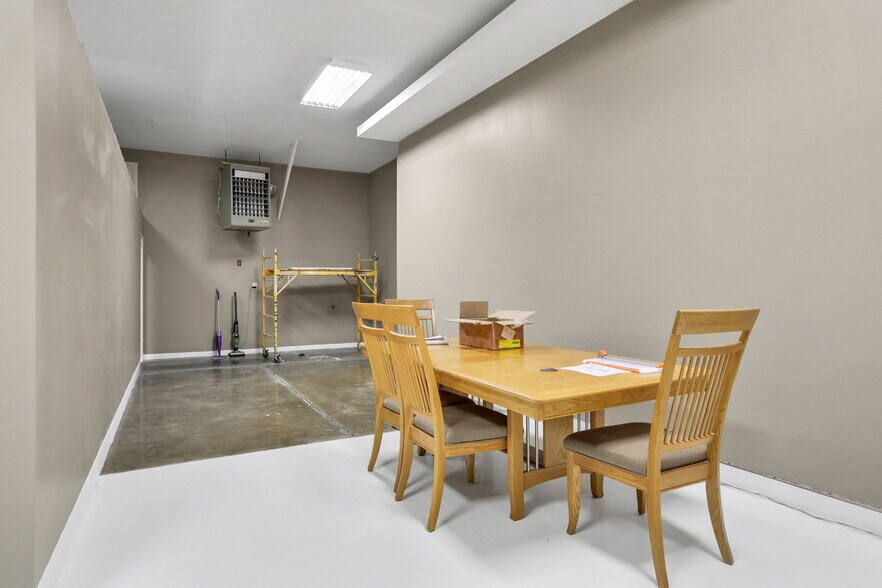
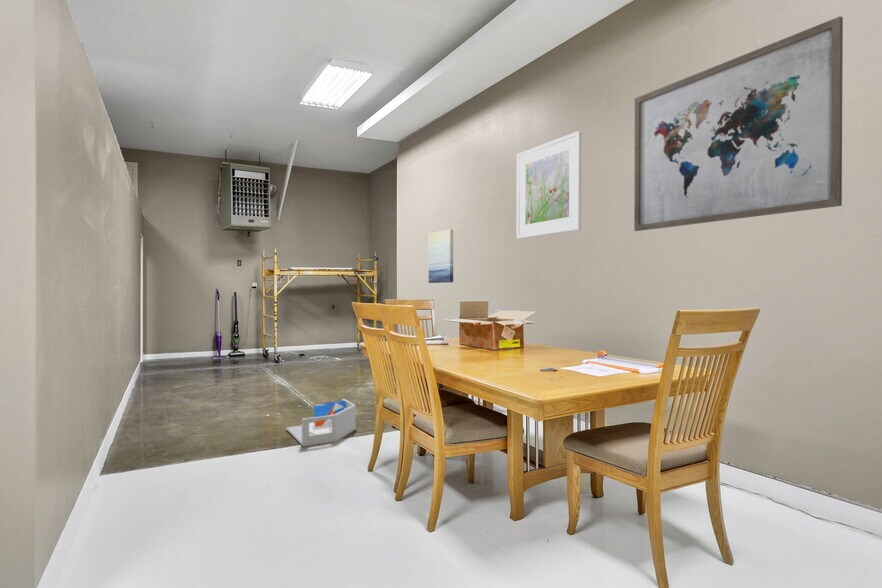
+ storage bin [285,398,357,448]
+ wall art [428,228,454,284]
+ wall art [633,15,844,232]
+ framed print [516,130,583,240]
